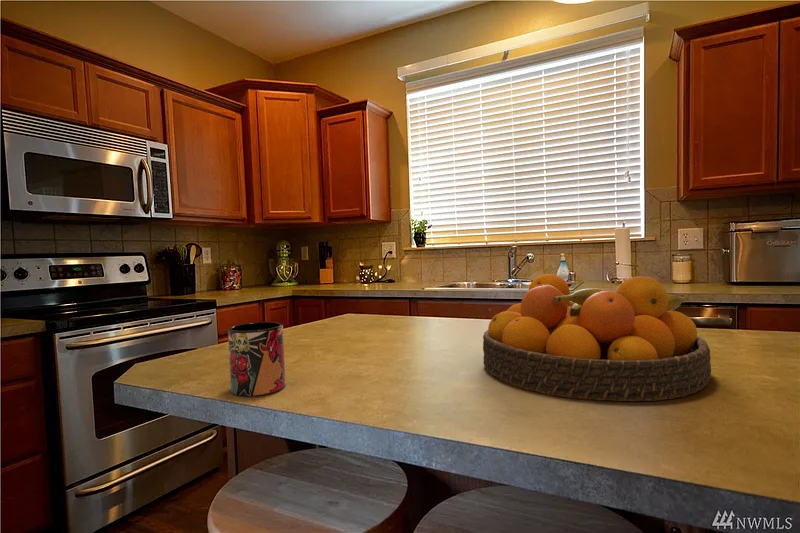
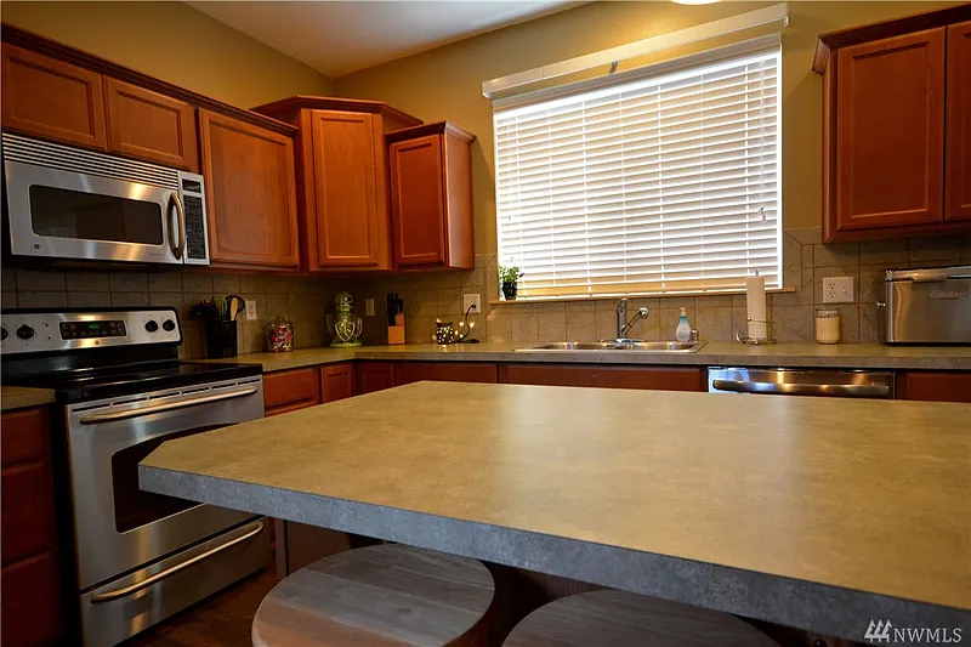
- fruit bowl [482,273,712,402]
- mug [227,321,287,398]
